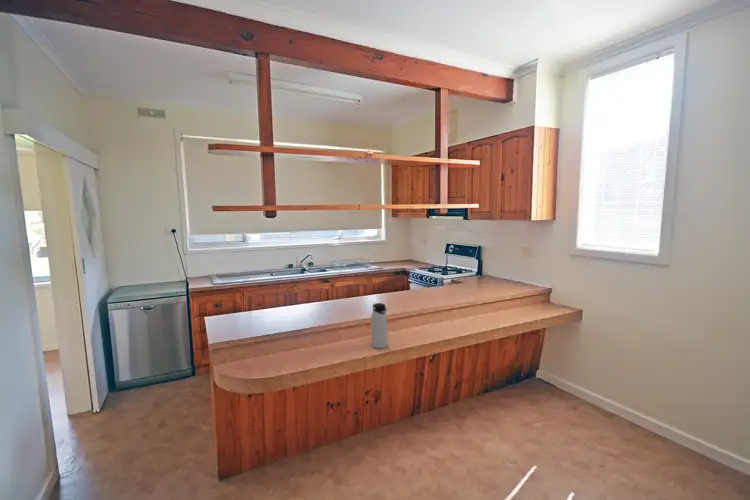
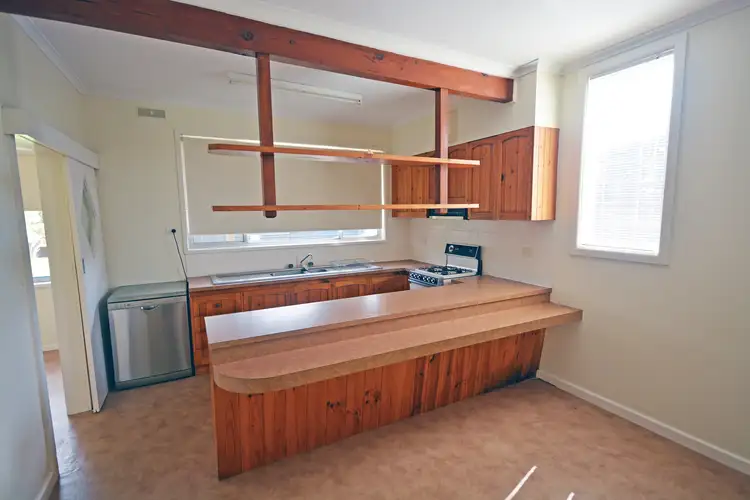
- water bottle [370,302,388,349]
